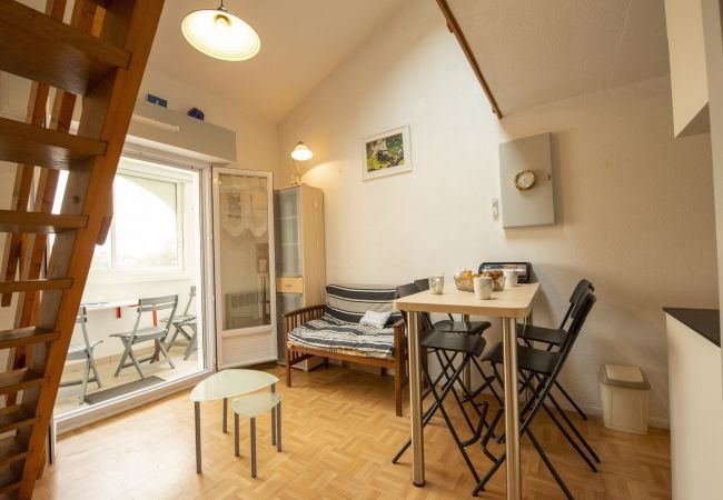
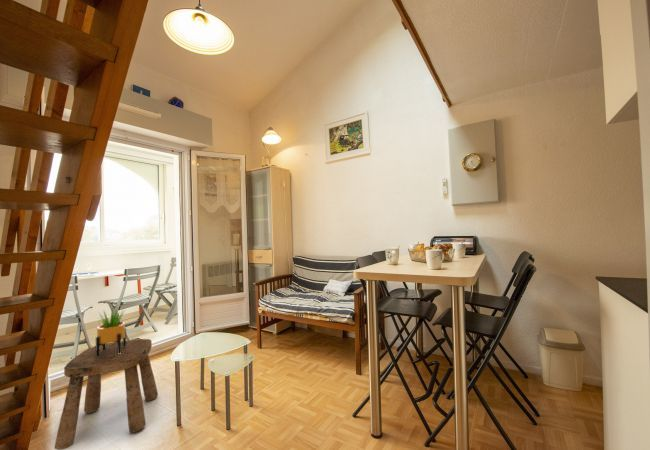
+ stool [54,338,159,450]
+ potted plant [94,304,127,358]
